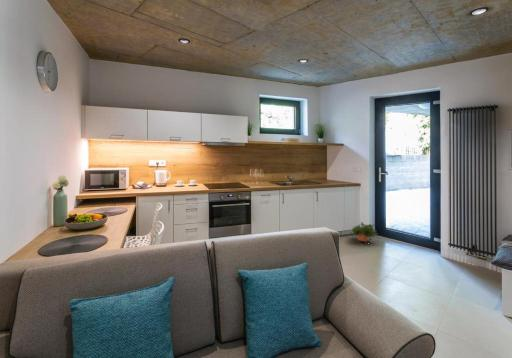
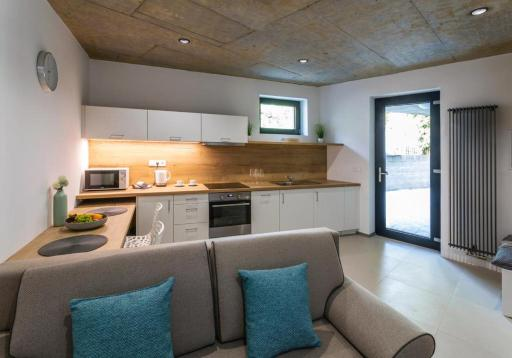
- potted plant [348,221,378,244]
